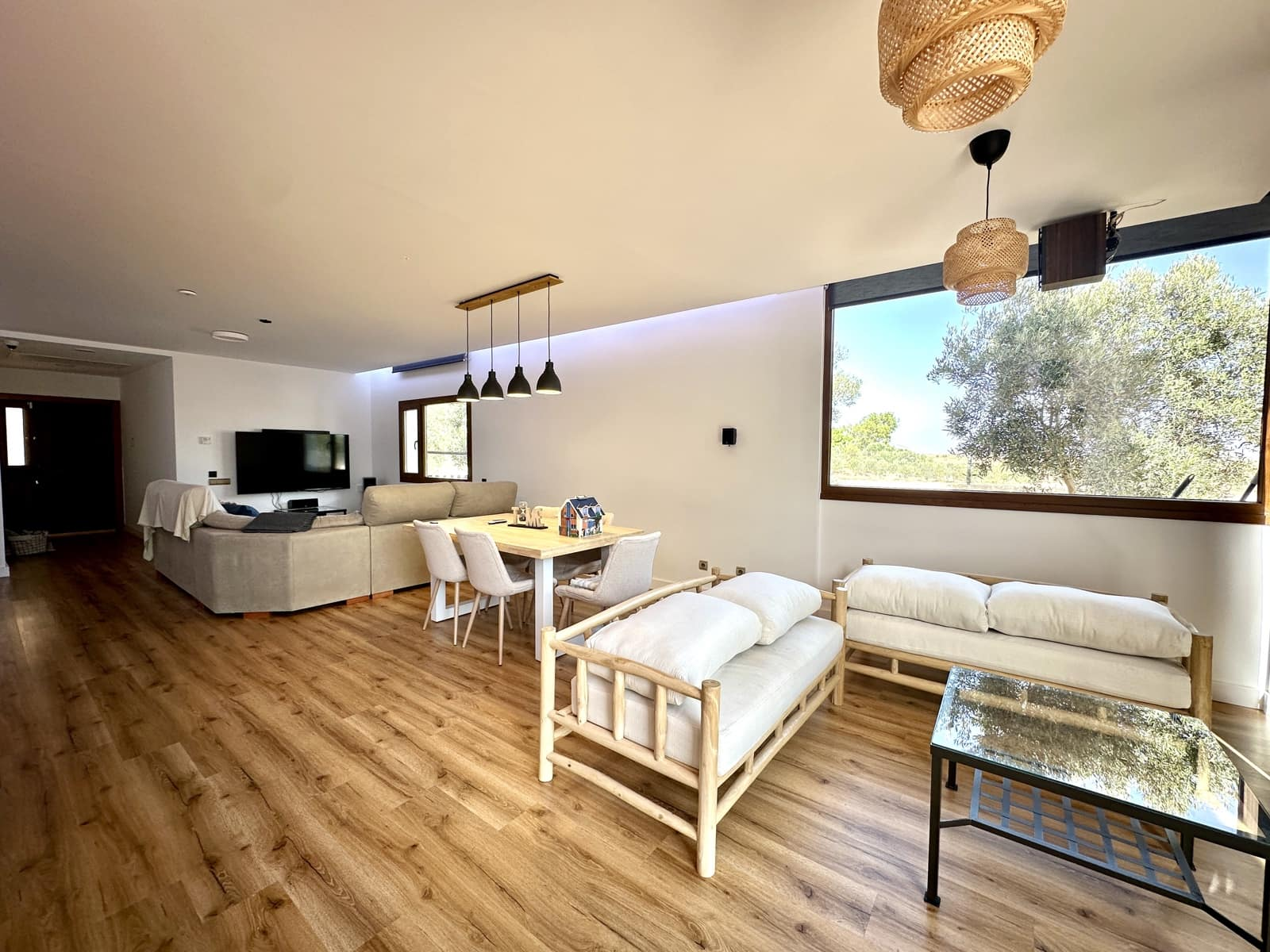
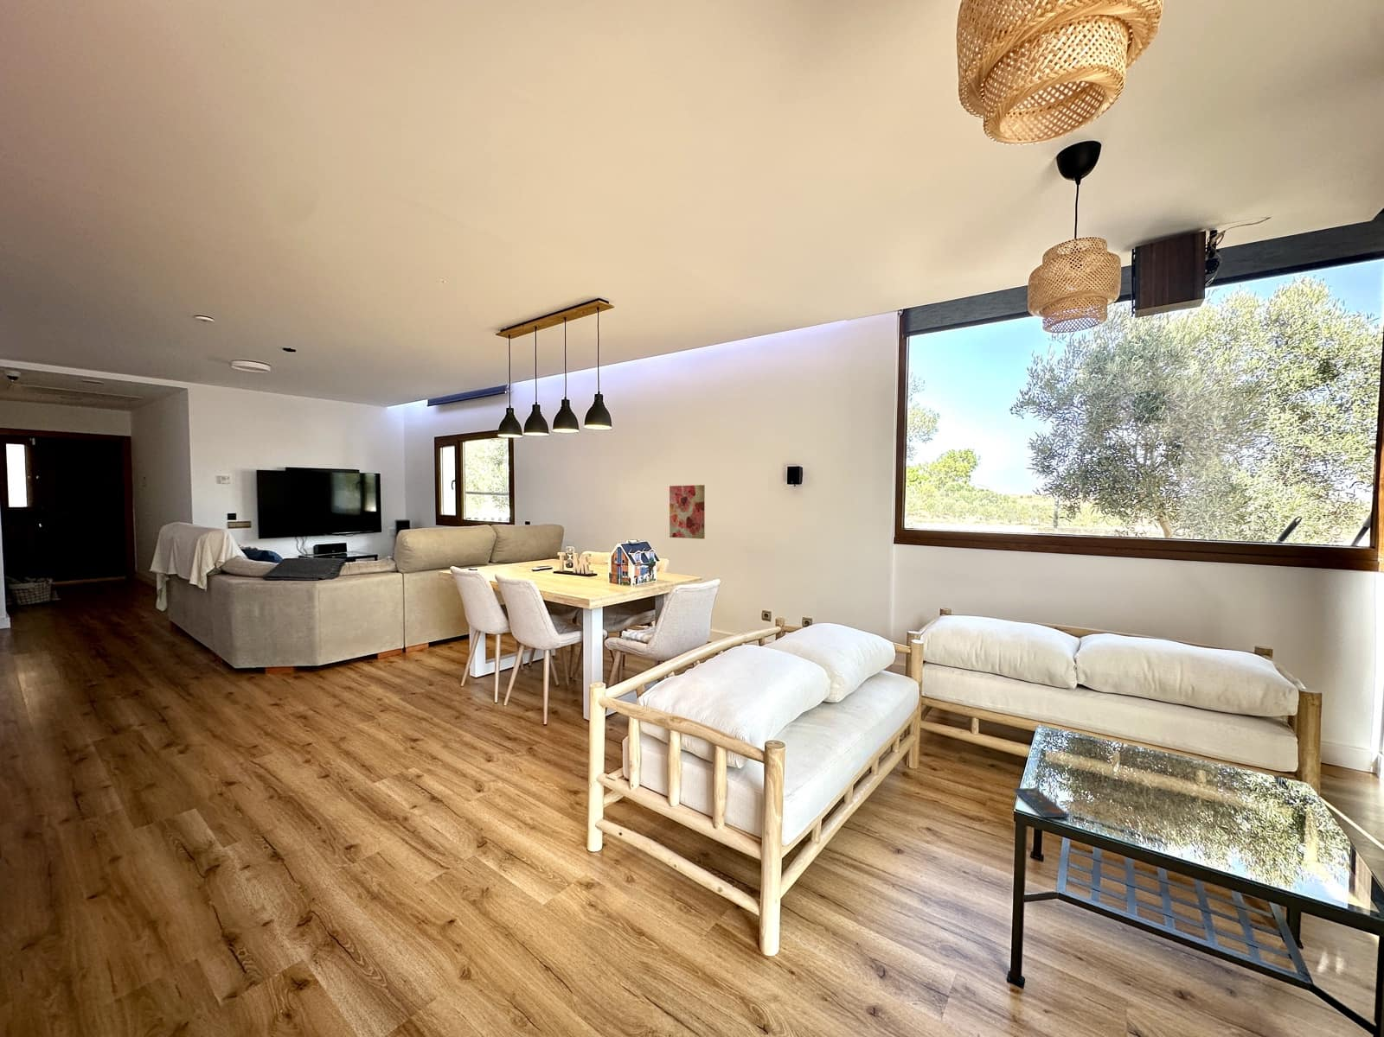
+ wall art [669,484,706,540]
+ smartphone [1012,788,1070,818]
